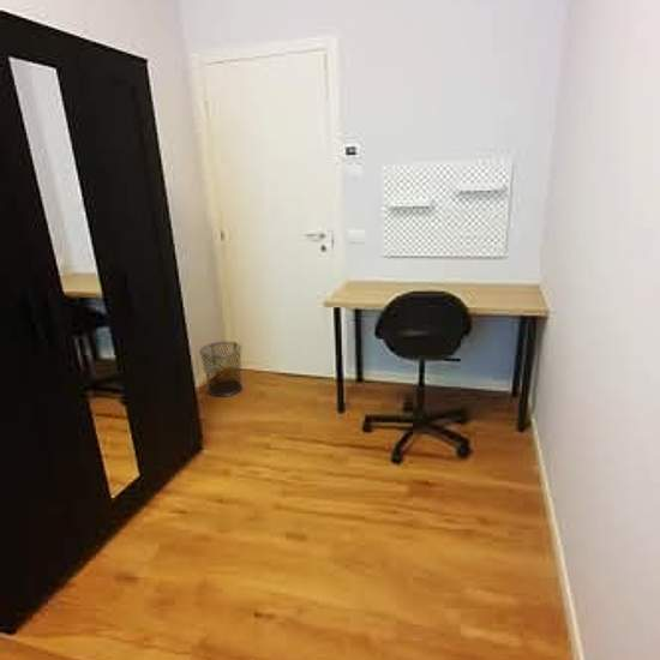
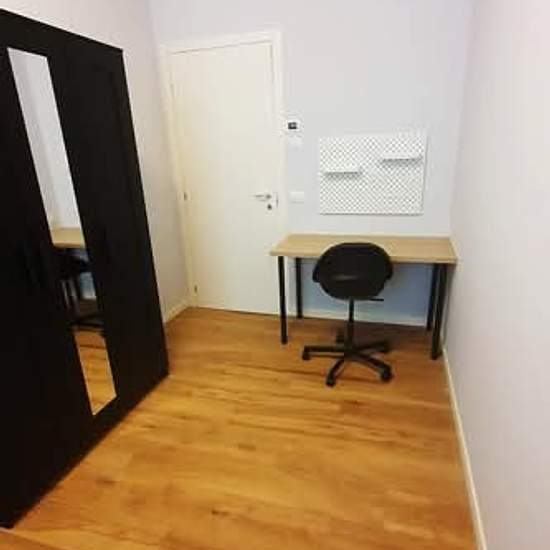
- waste bin [198,341,244,398]
